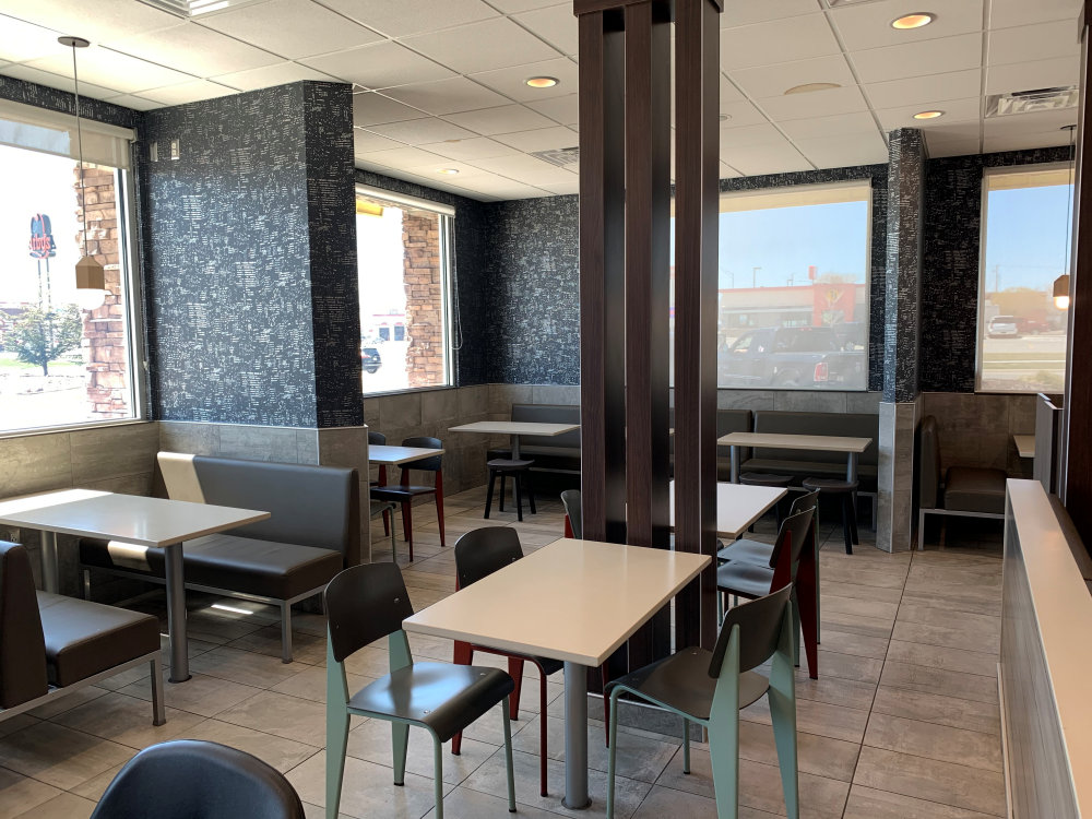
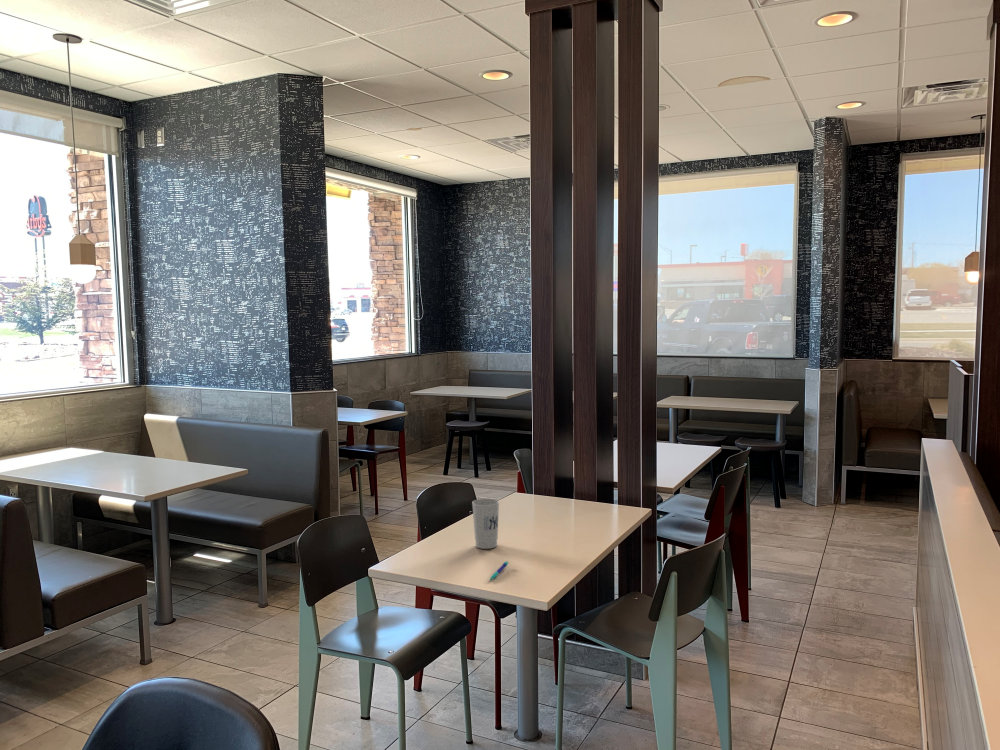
+ pen [489,560,509,581]
+ cup [471,498,500,550]
